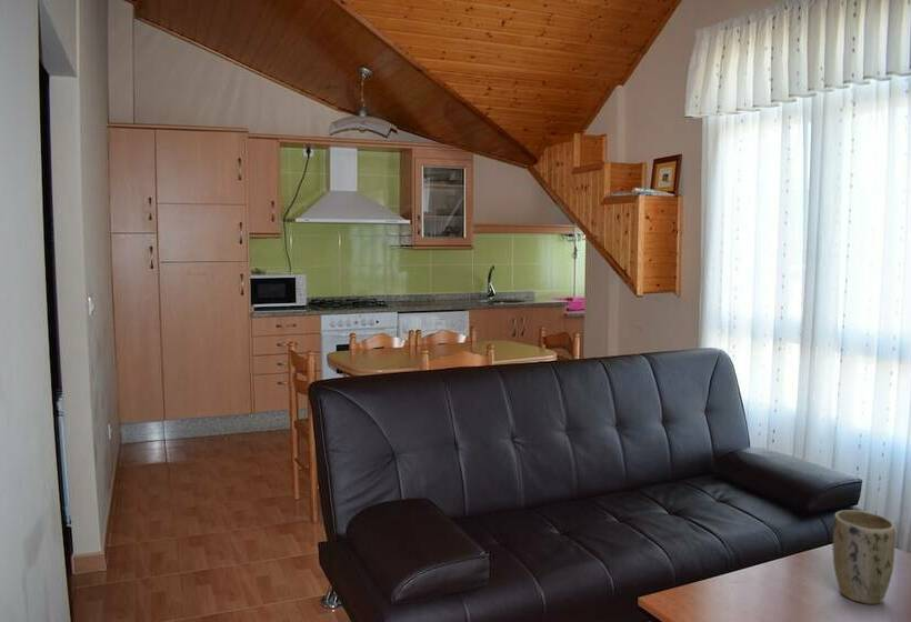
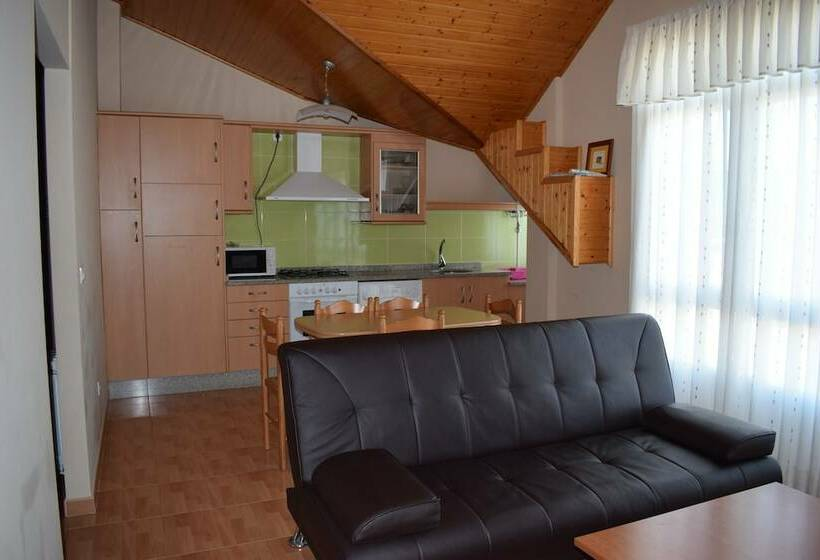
- plant pot [831,509,897,605]
